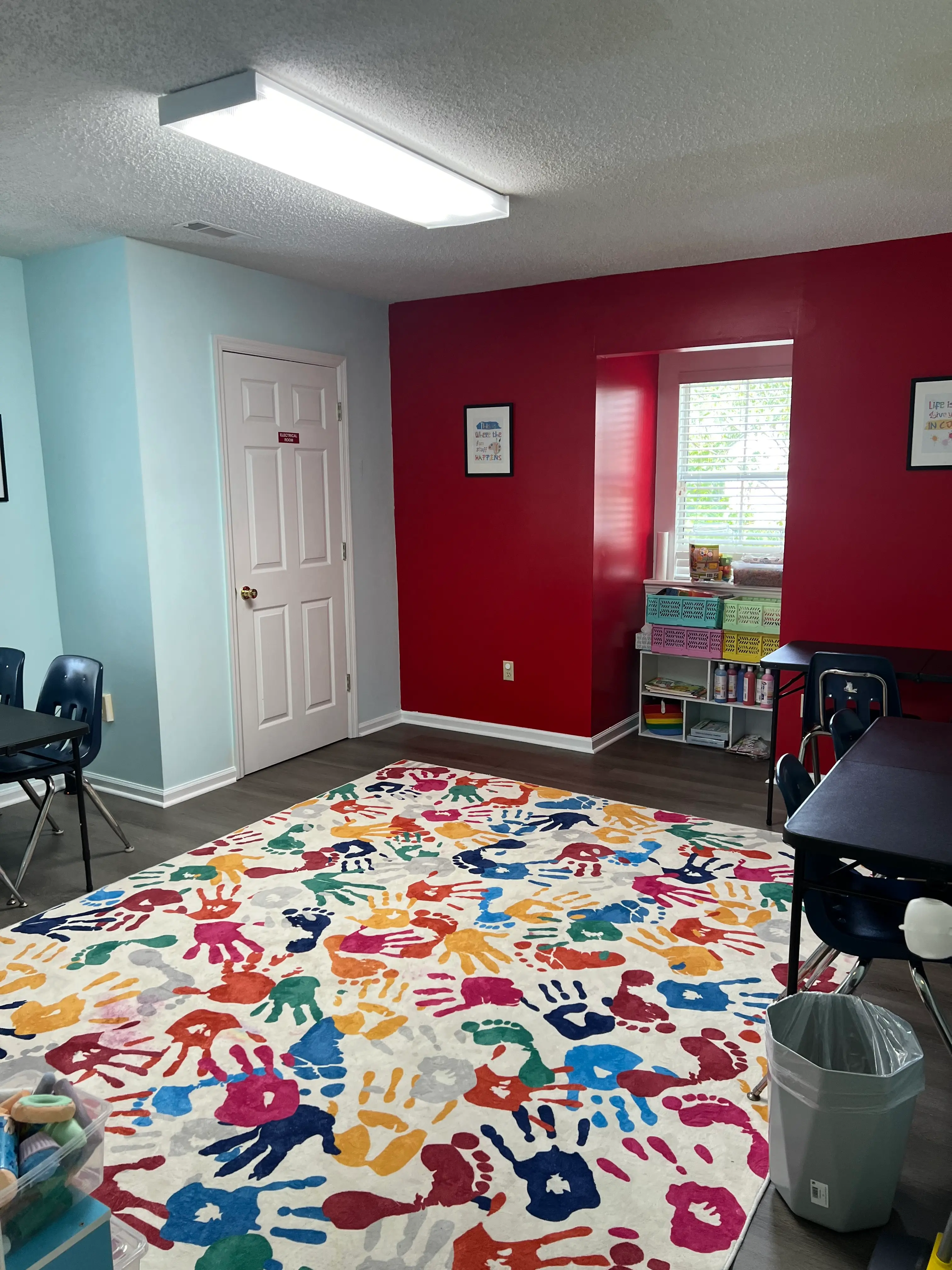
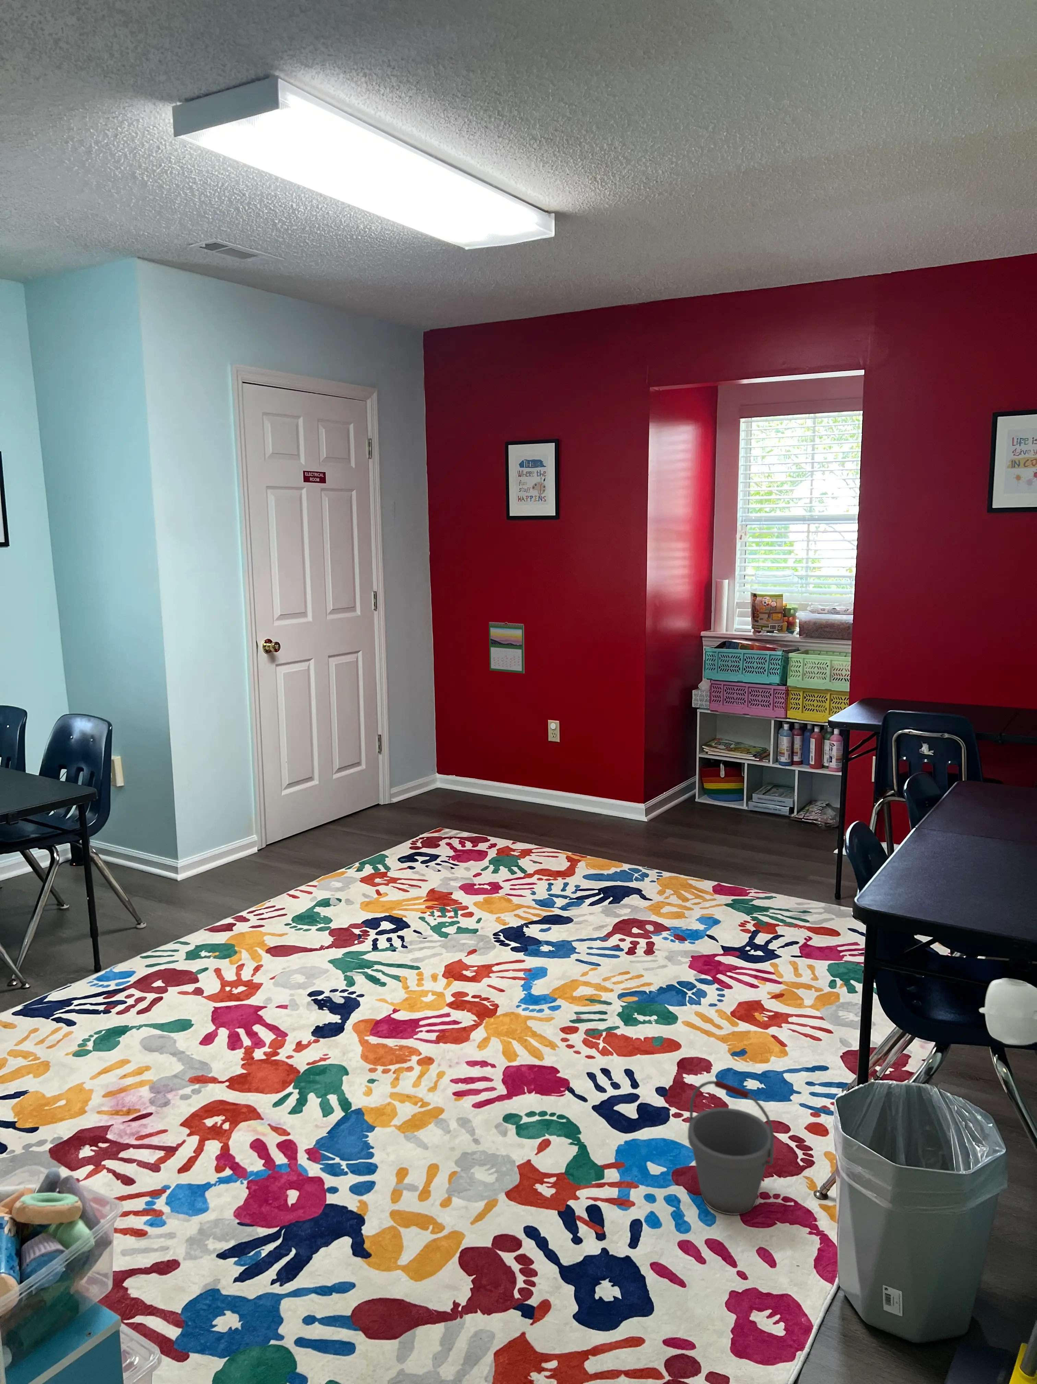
+ bucket [687,1080,774,1215]
+ calendar [489,621,525,673]
